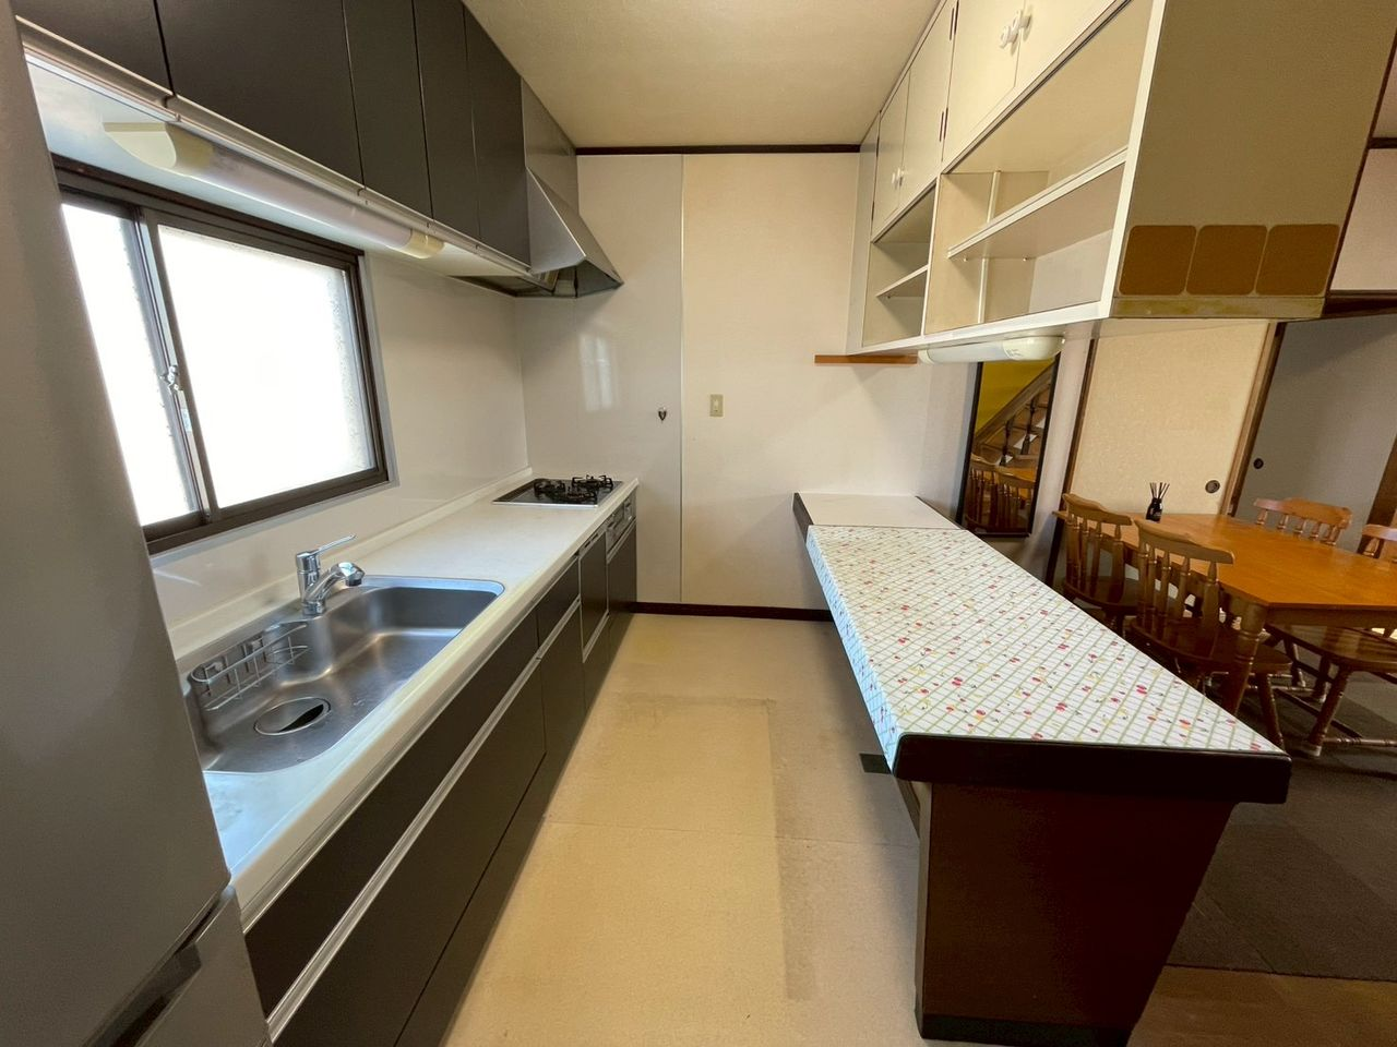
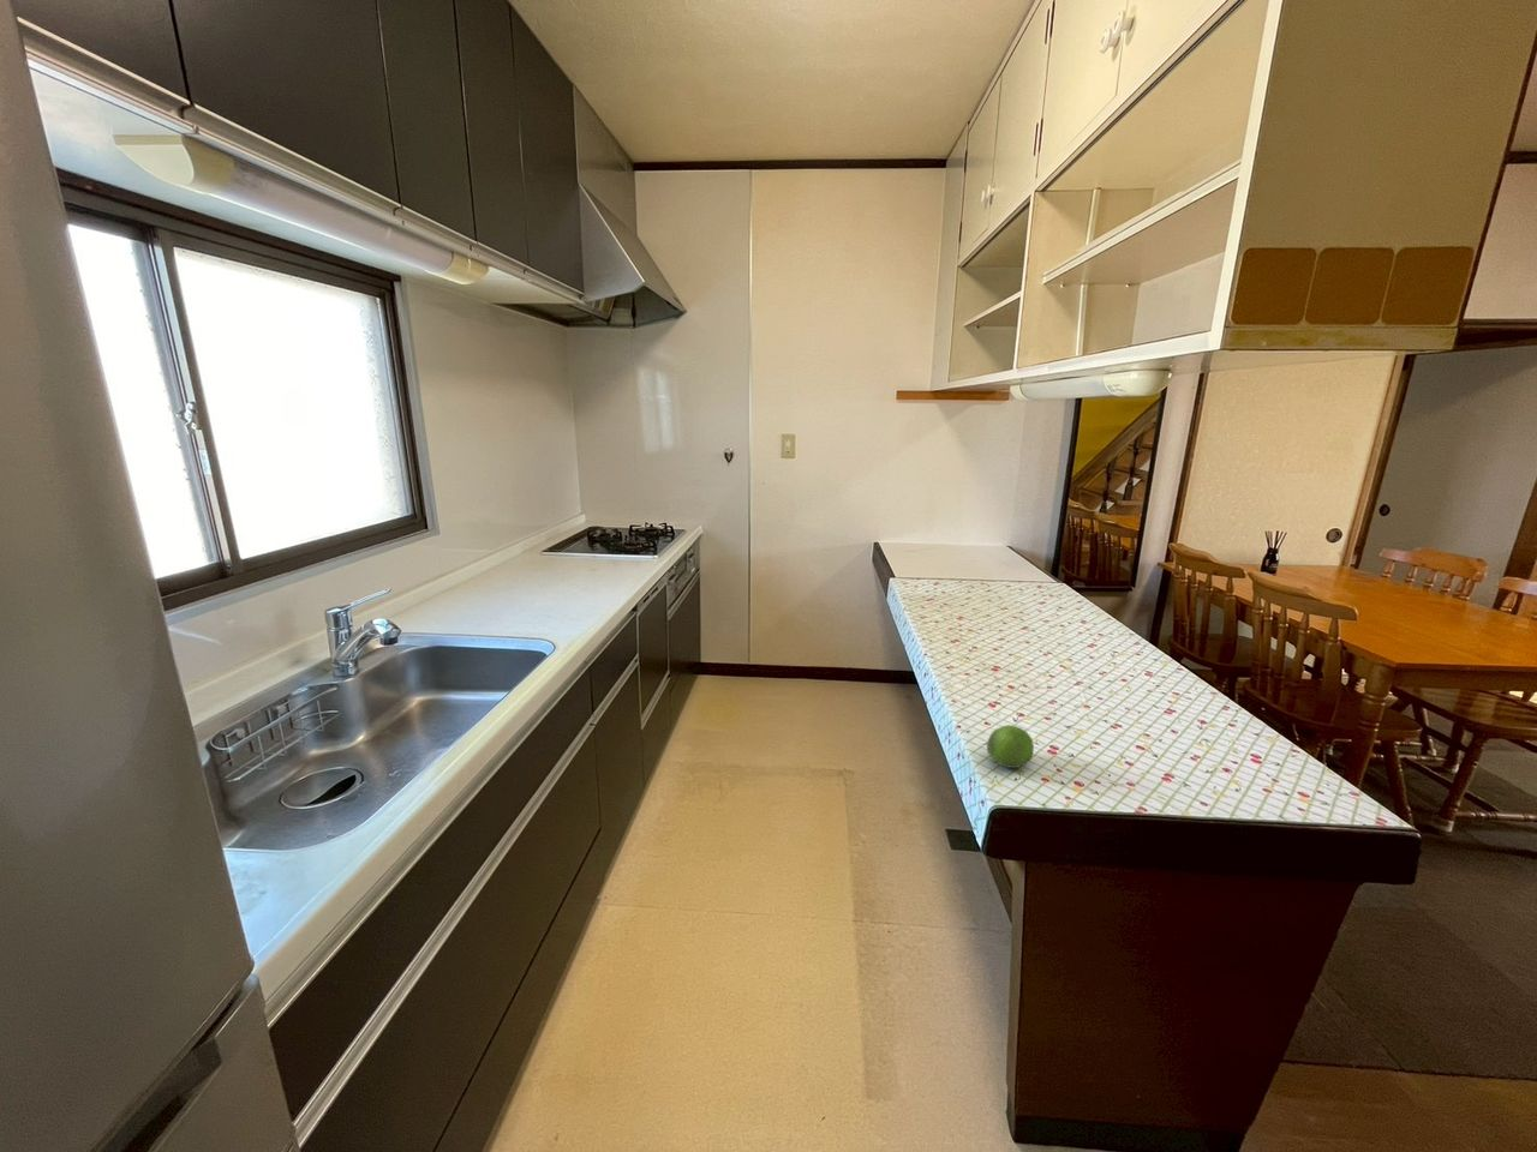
+ fruit [986,724,1035,770]
